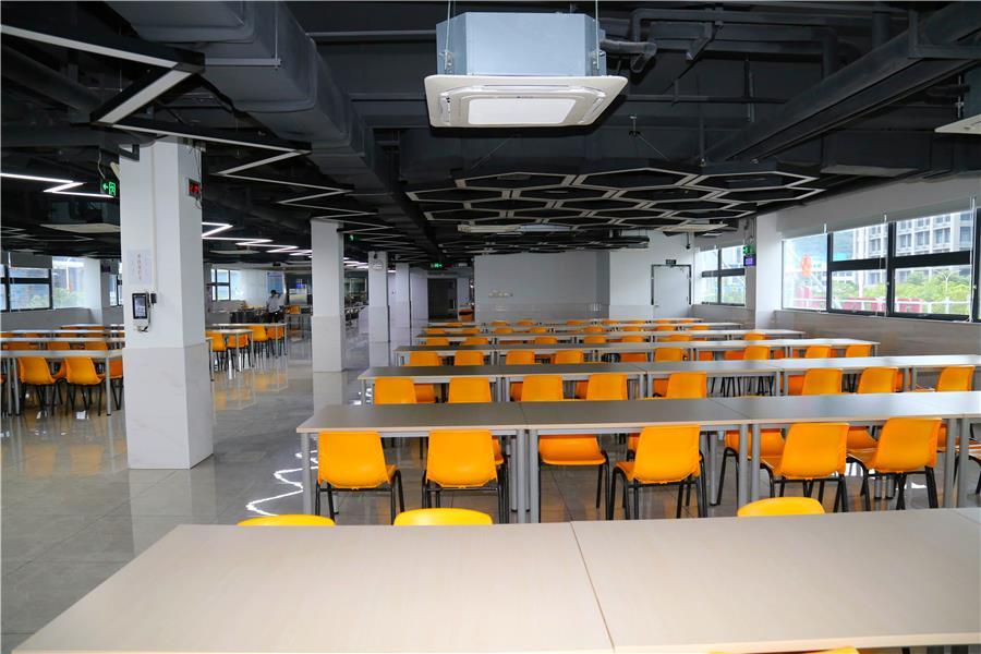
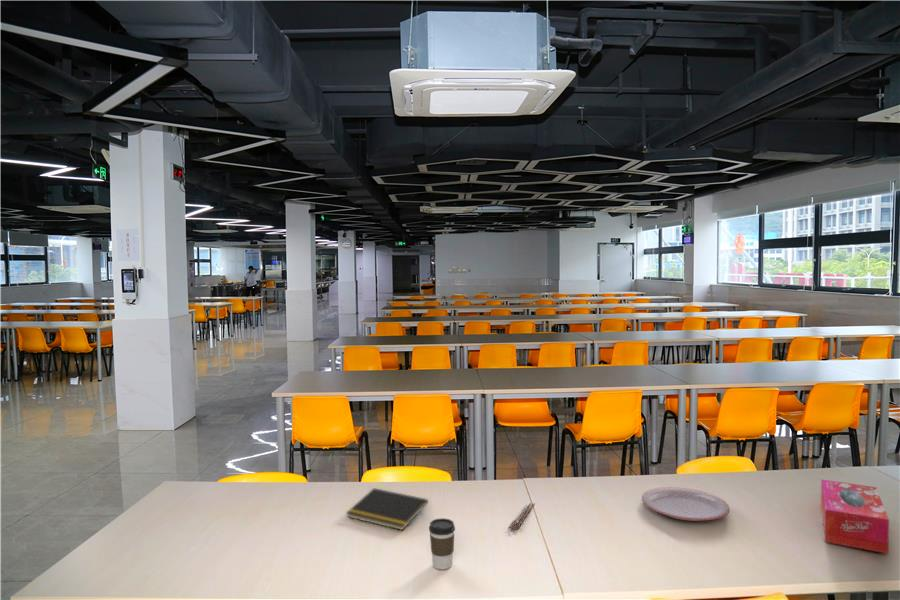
+ chopsticks [508,502,536,531]
+ notepad [345,487,429,531]
+ coffee cup [428,517,456,570]
+ plate [641,486,731,522]
+ tissue box [820,478,890,555]
